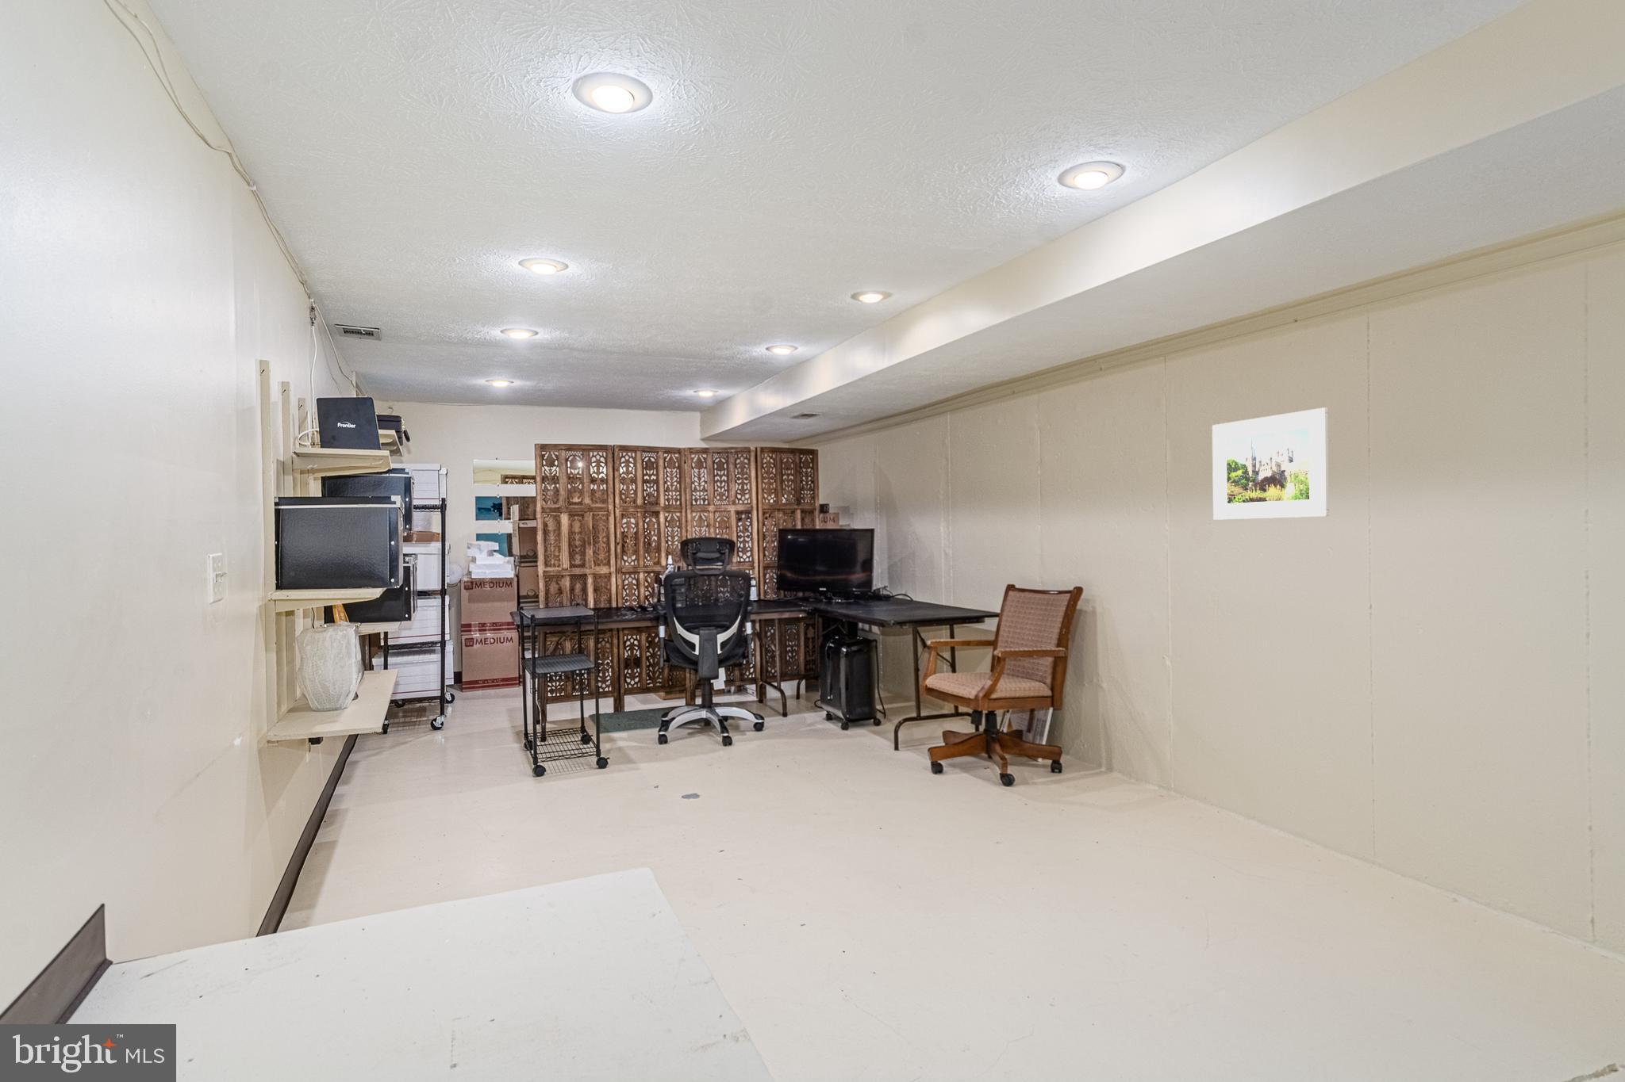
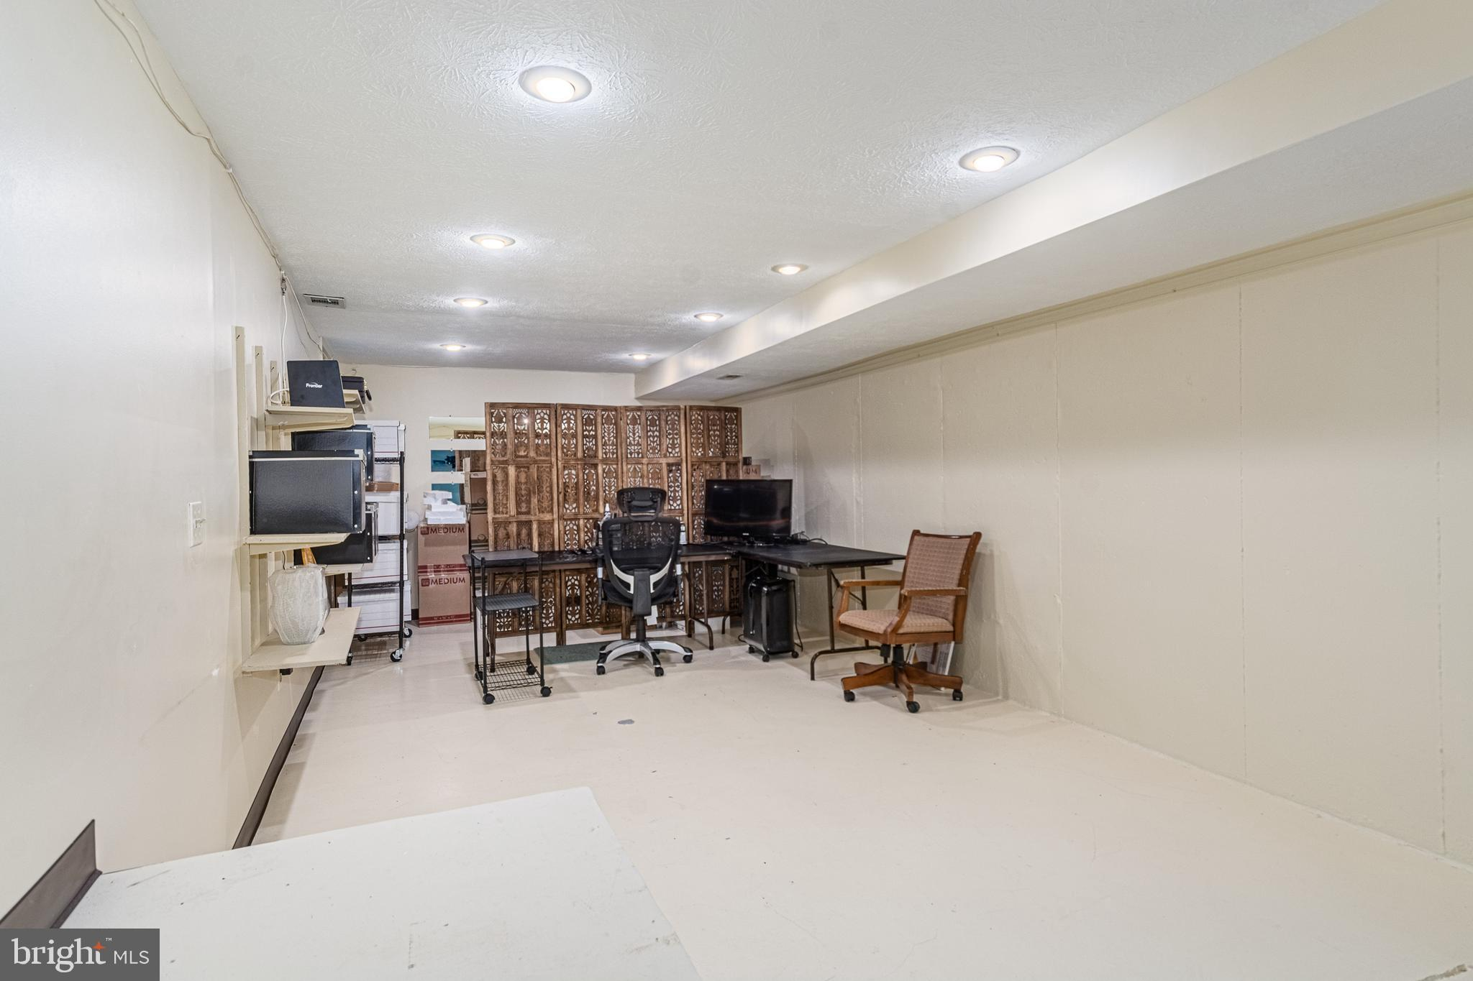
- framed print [1212,407,1330,520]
